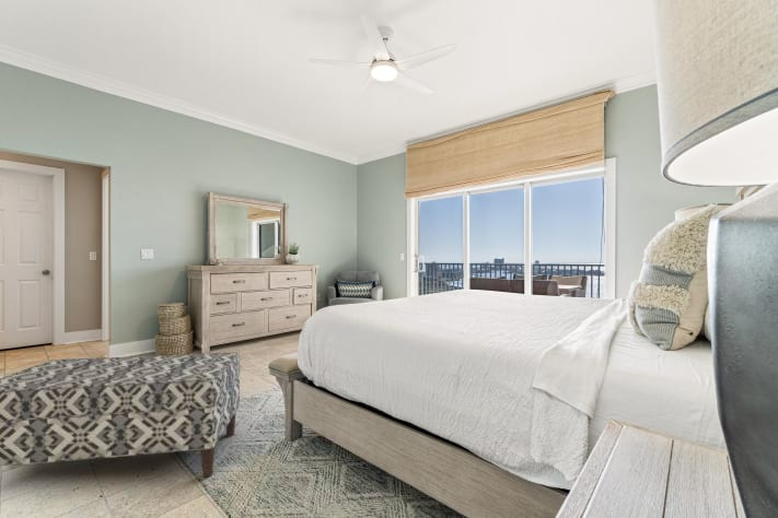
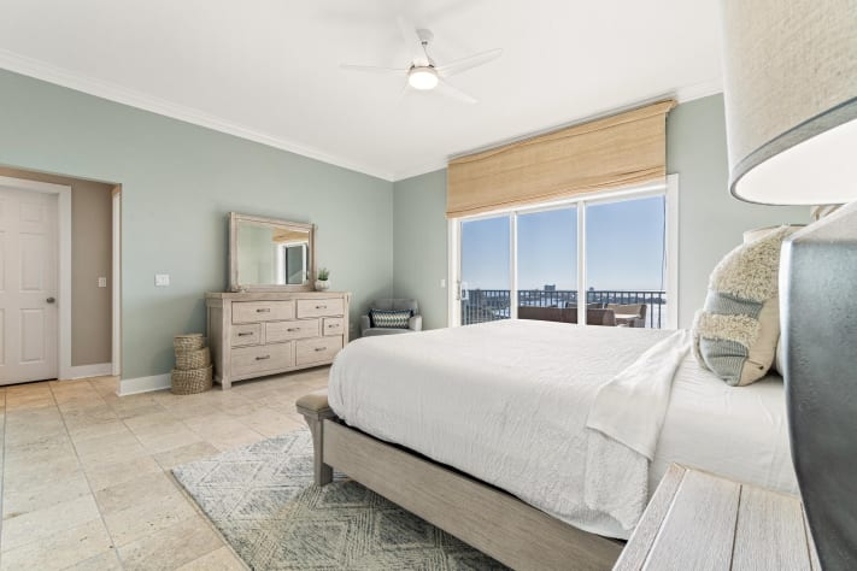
- bench [0,352,242,479]
